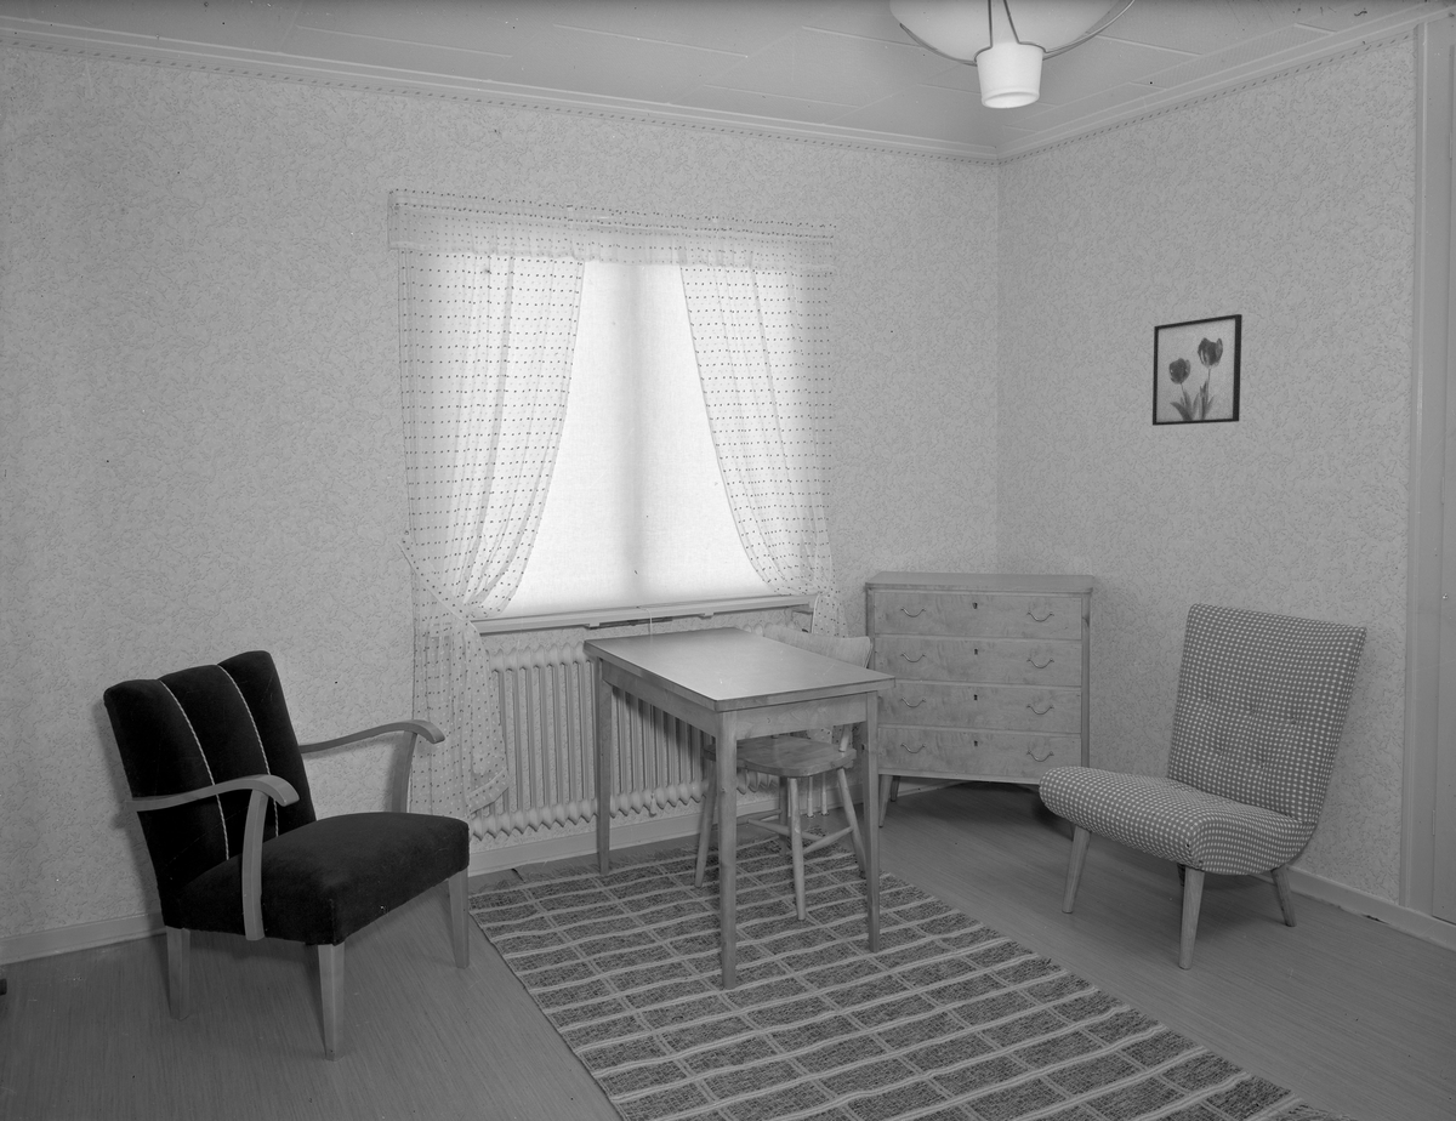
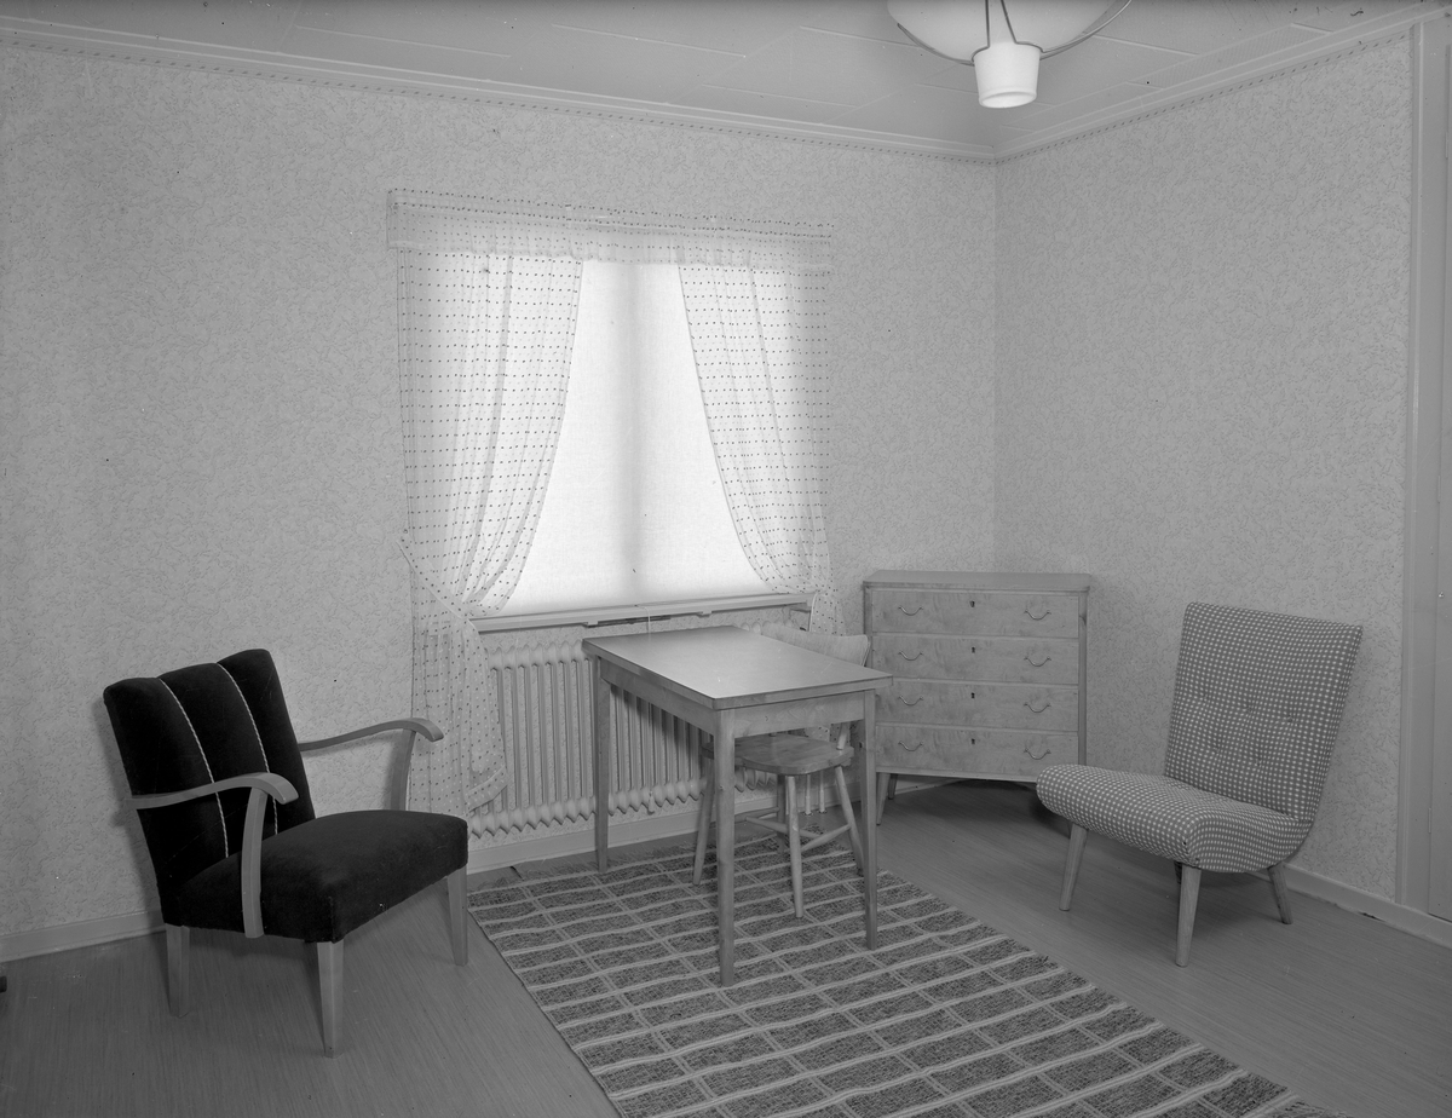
- wall art [1151,313,1244,427]
